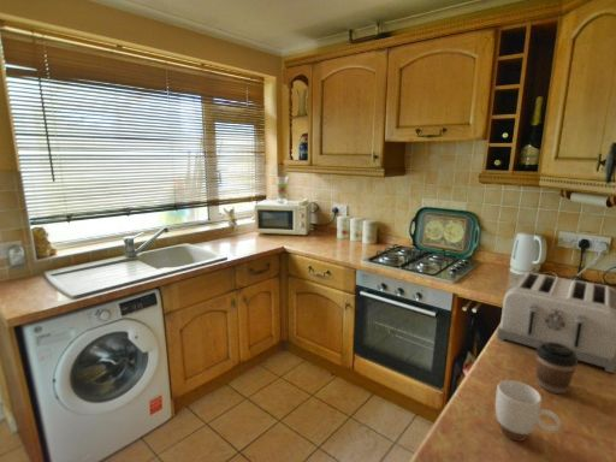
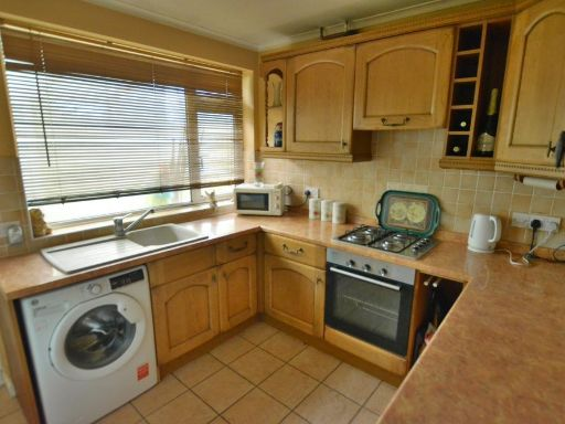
- coffee cup [535,342,580,395]
- toaster [496,271,616,374]
- mug [494,379,562,442]
